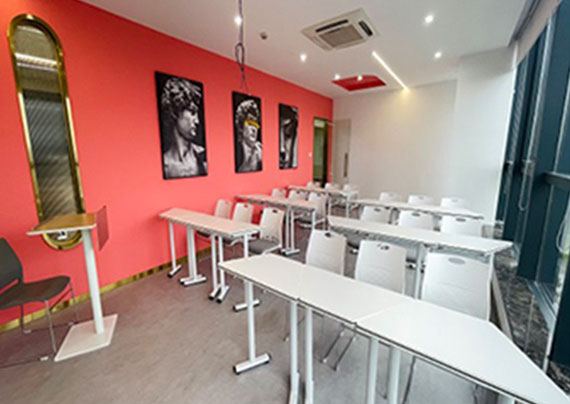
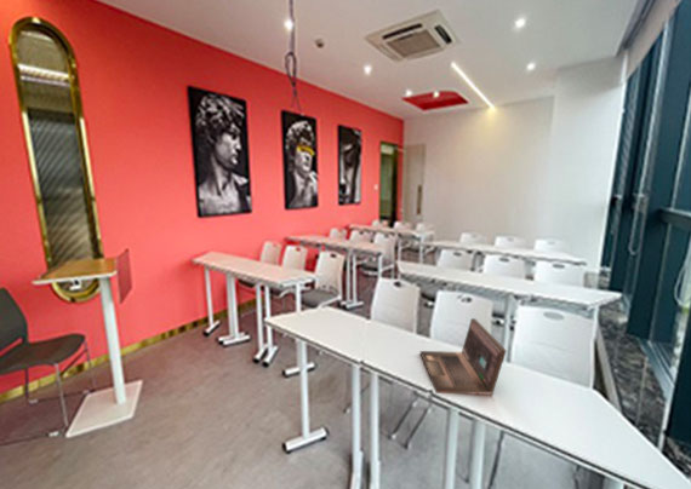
+ laptop [419,317,508,396]
